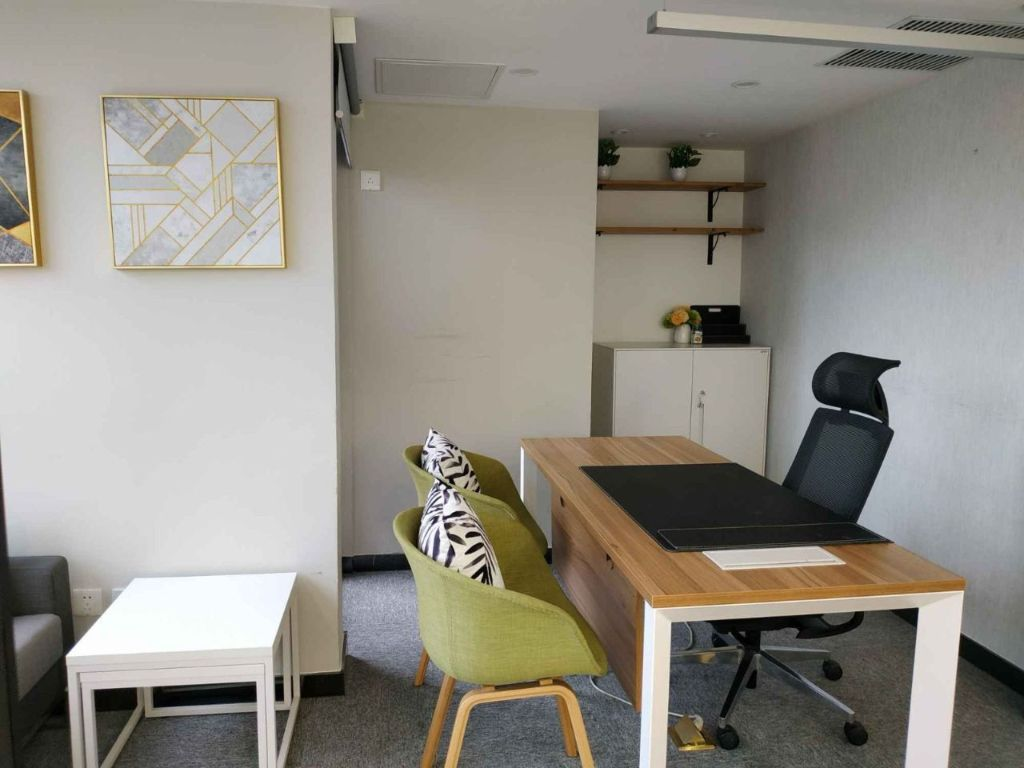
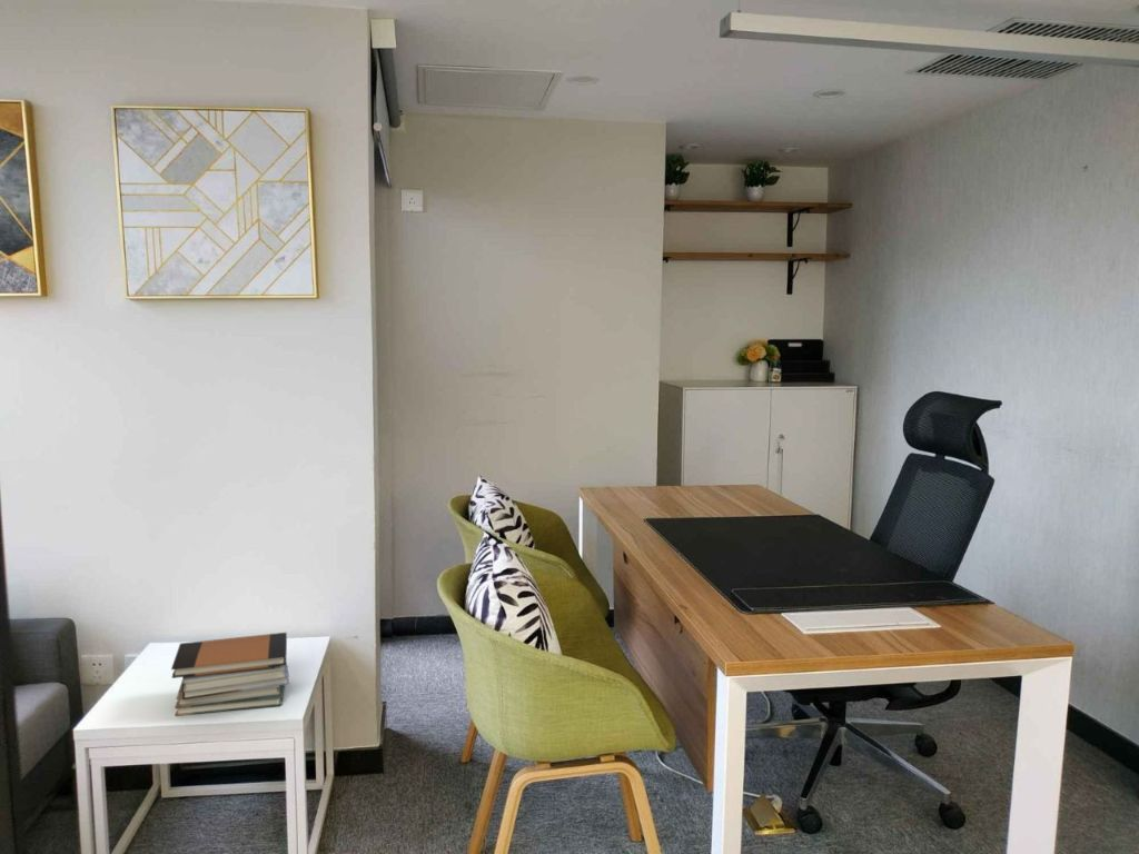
+ book stack [170,632,290,717]
